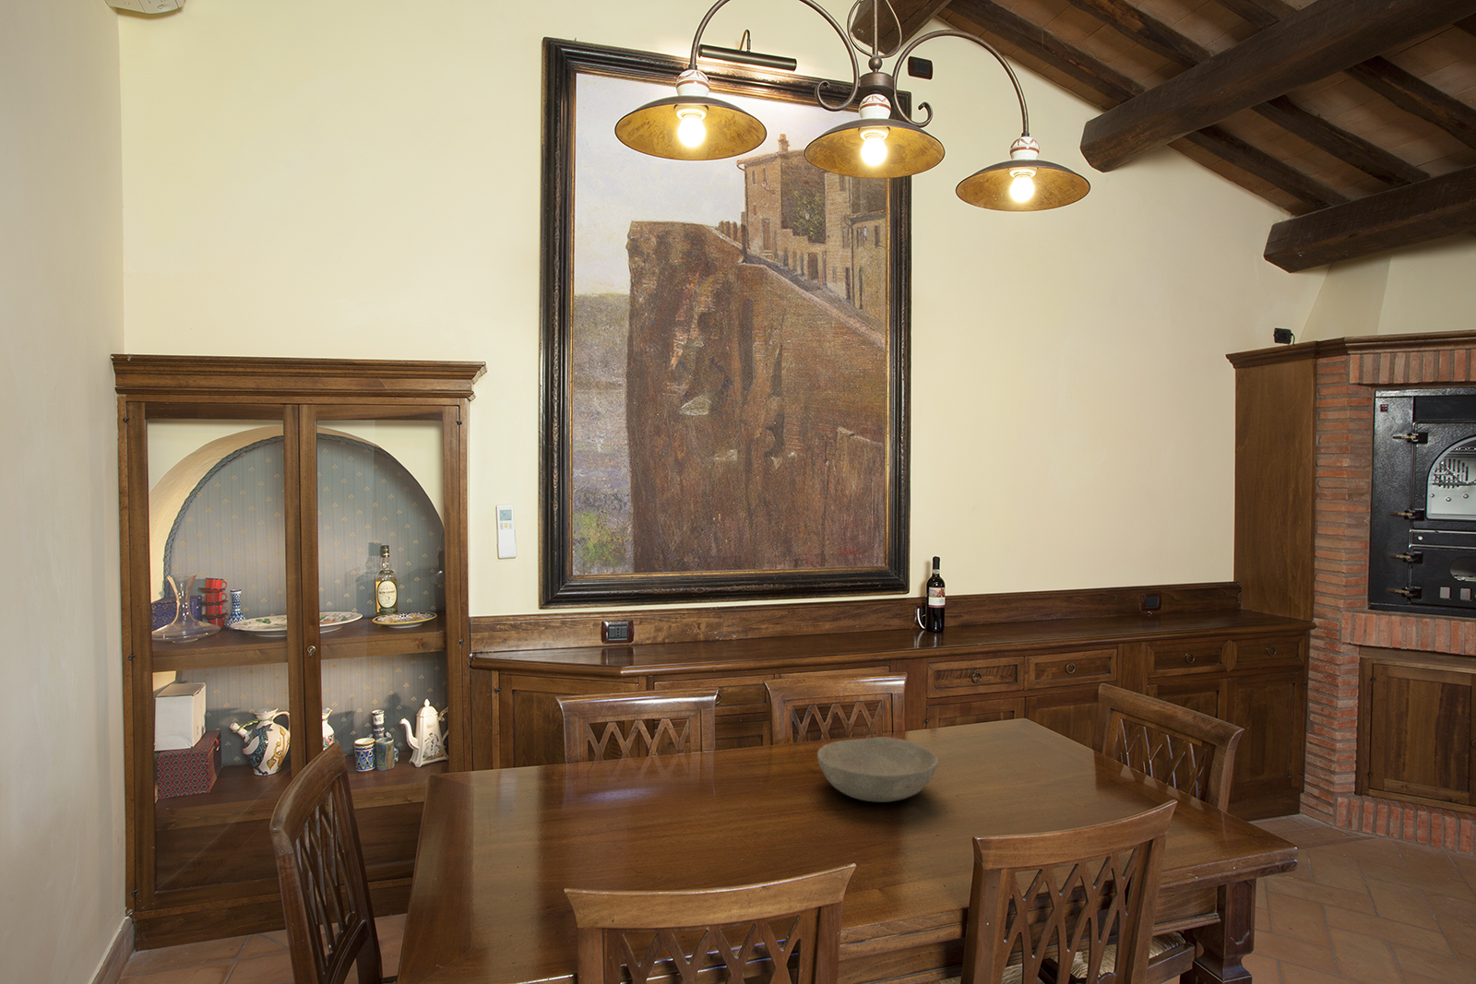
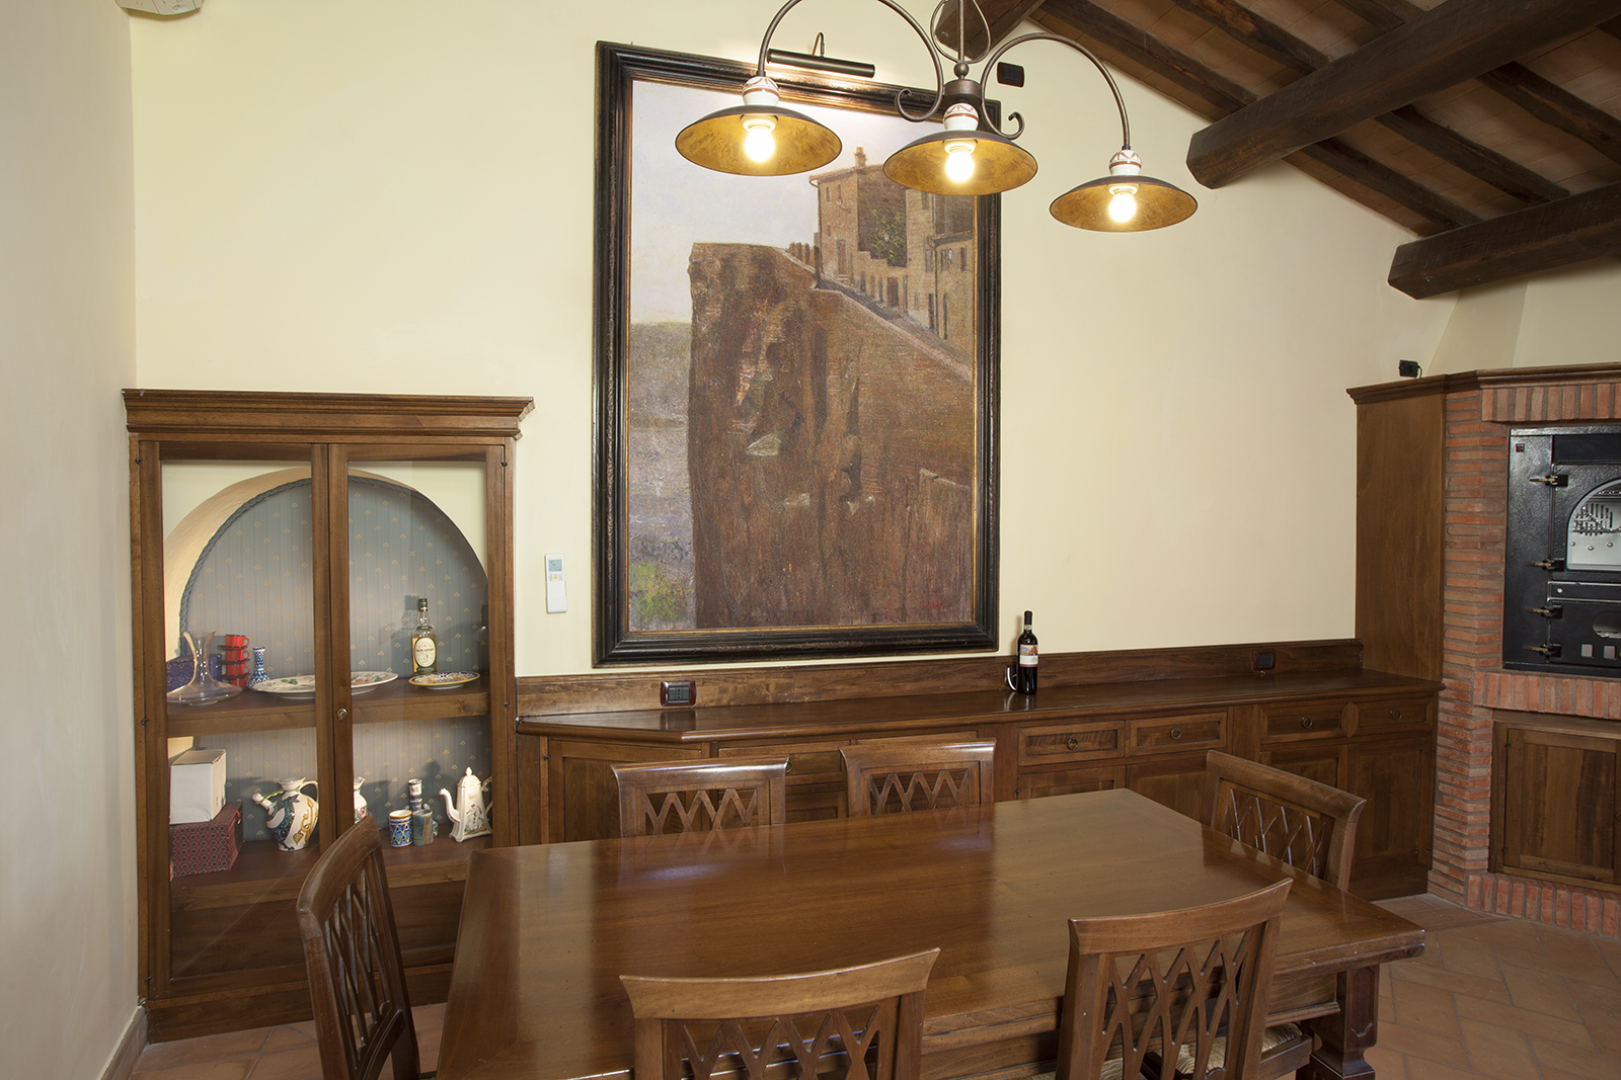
- bowl [816,736,939,803]
